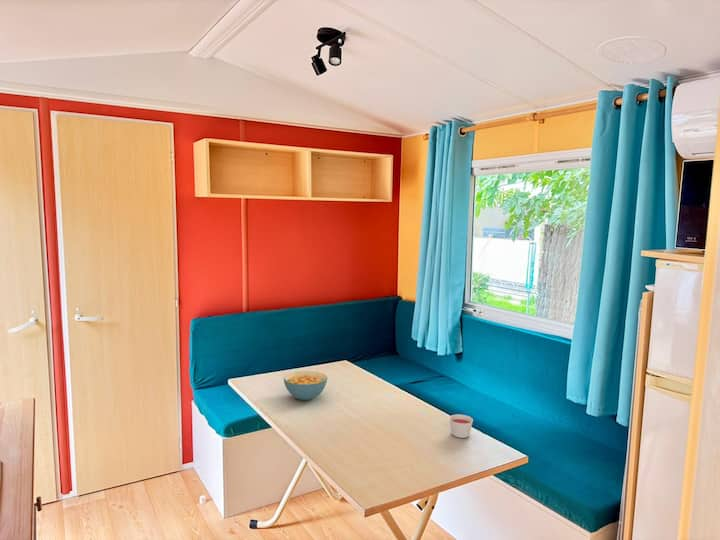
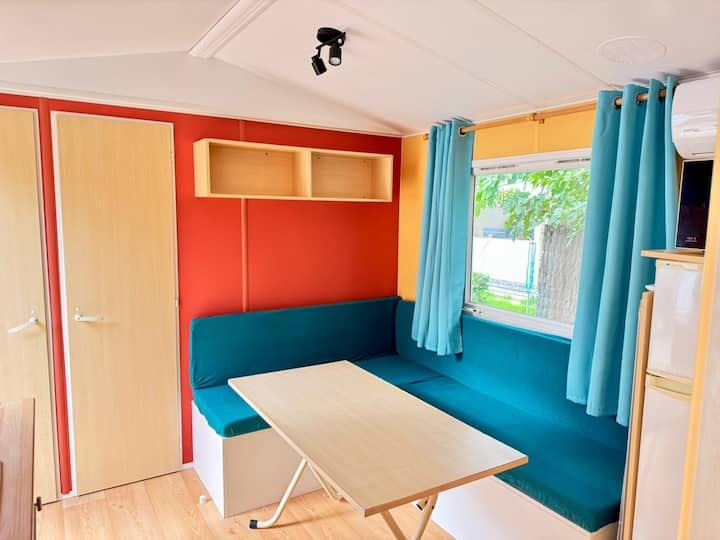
- candle [449,413,474,439]
- cereal bowl [283,370,328,401]
